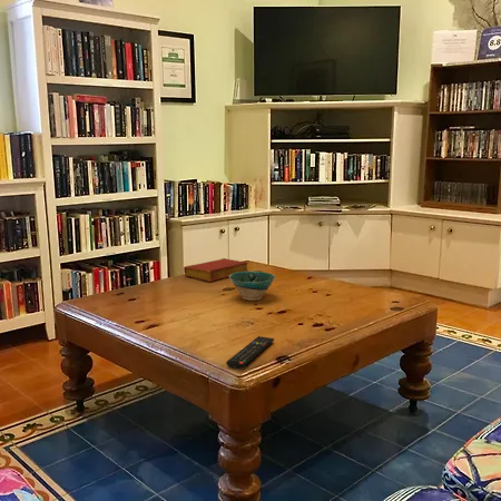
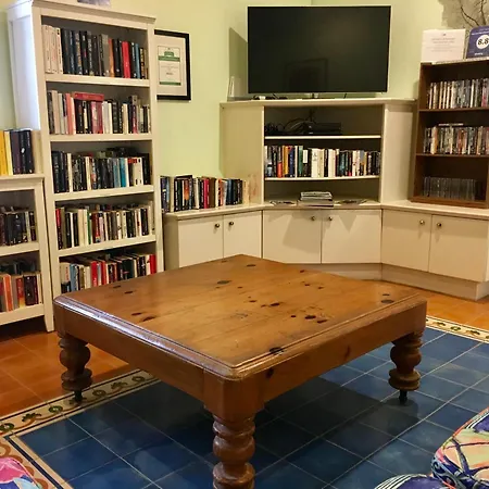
- bowl [228,271,276,302]
- book [183,257,249,283]
- remote control [225,335,275,370]
